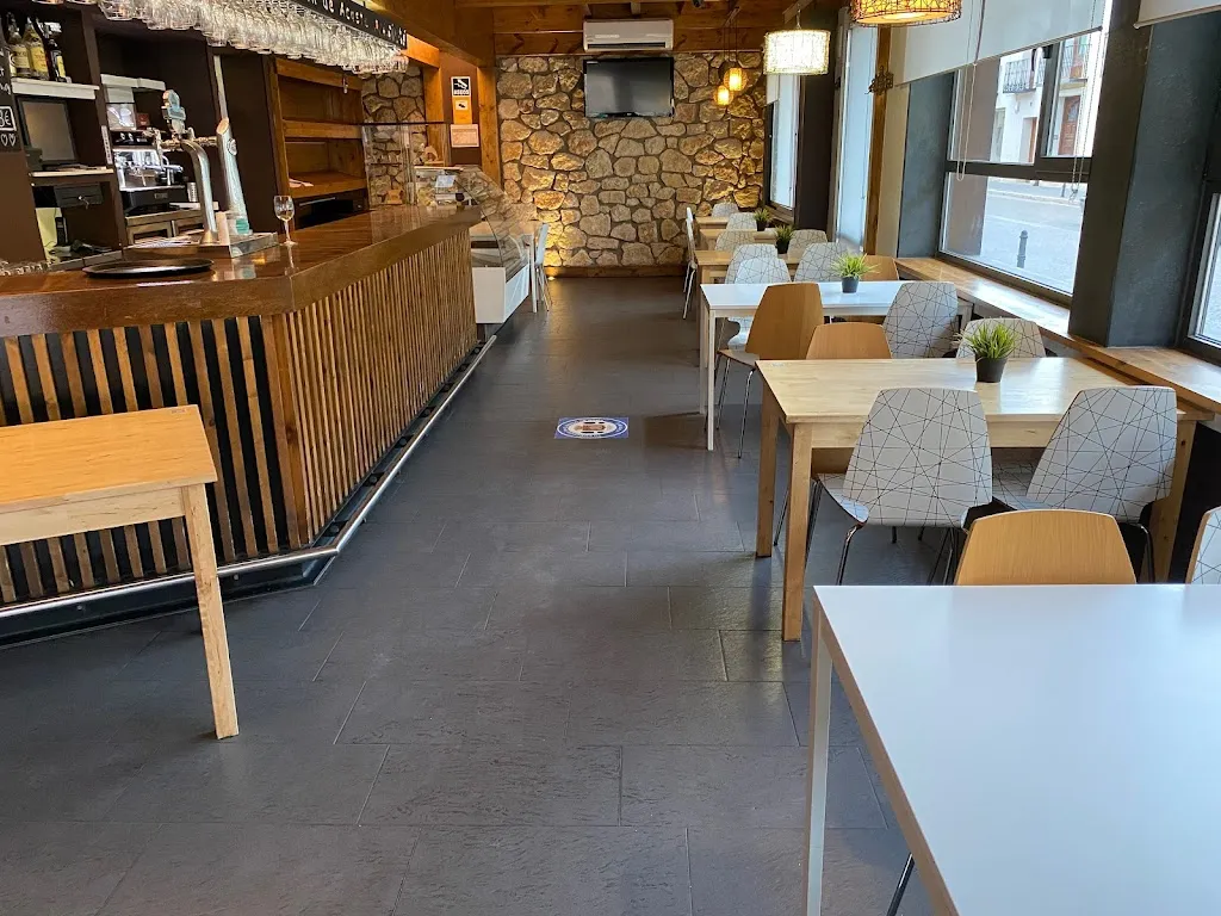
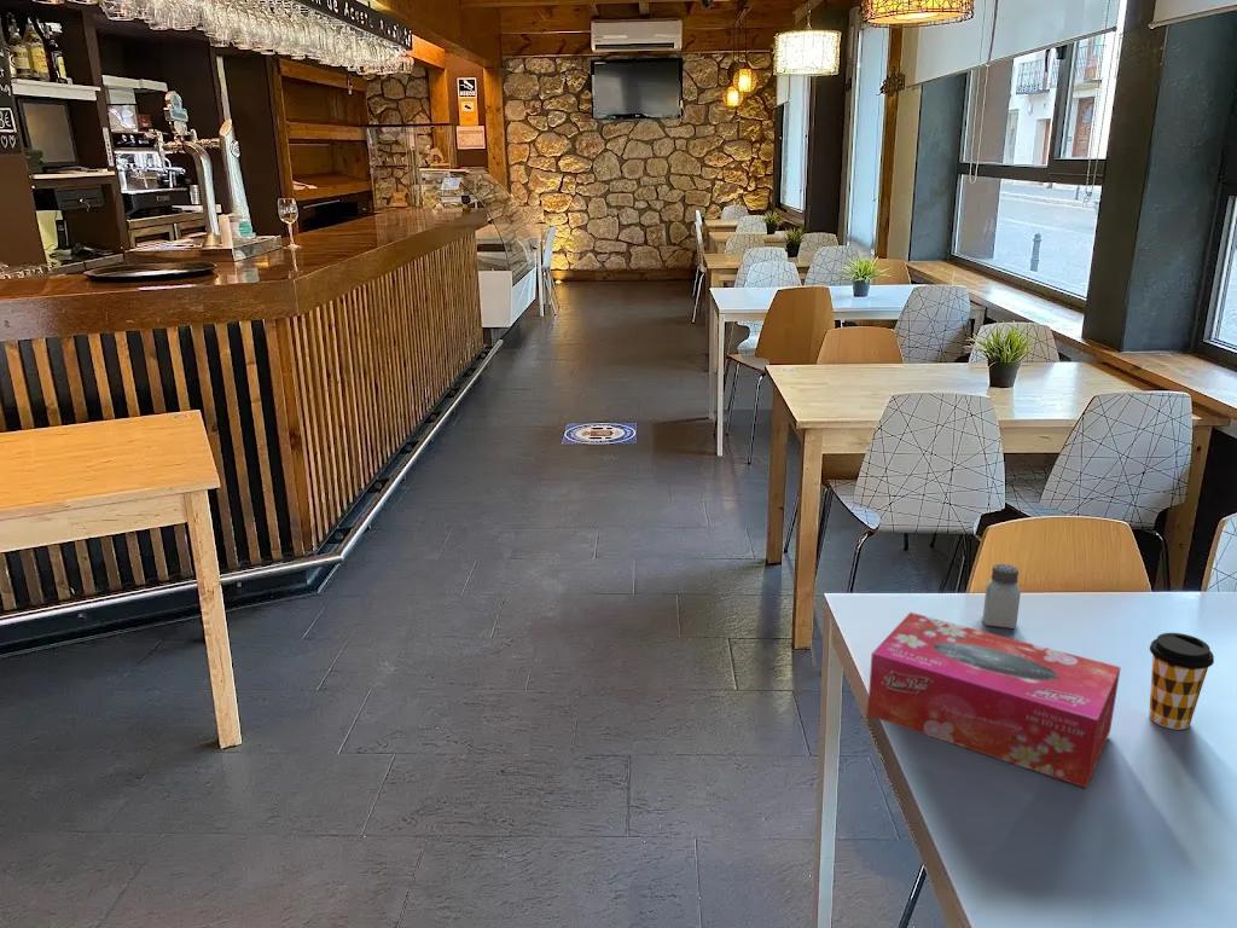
+ tissue box [866,611,1122,789]
+ coffee cup [1148,632,1215,731]
+ saltshaker [982,563,1022,630]
